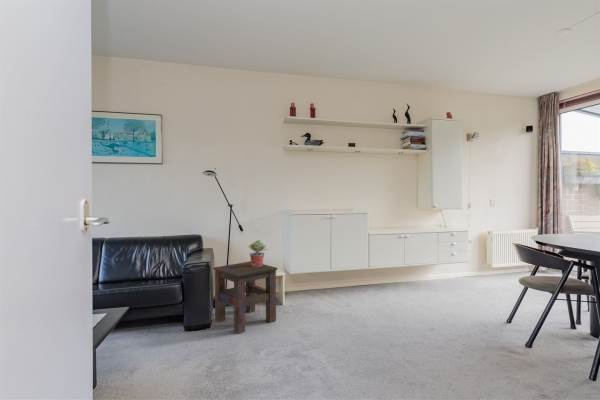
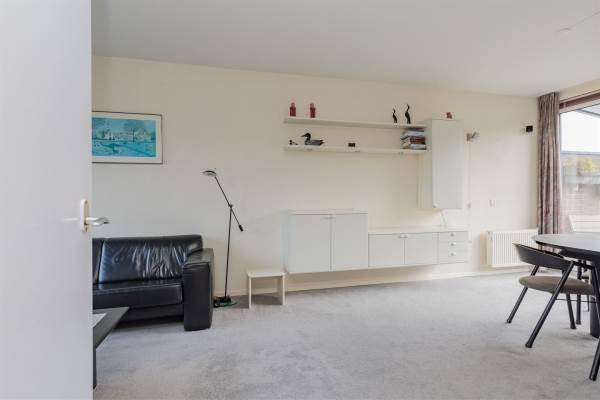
- potted plant [248,239,269,267]
- side table [212,260,278,335]
